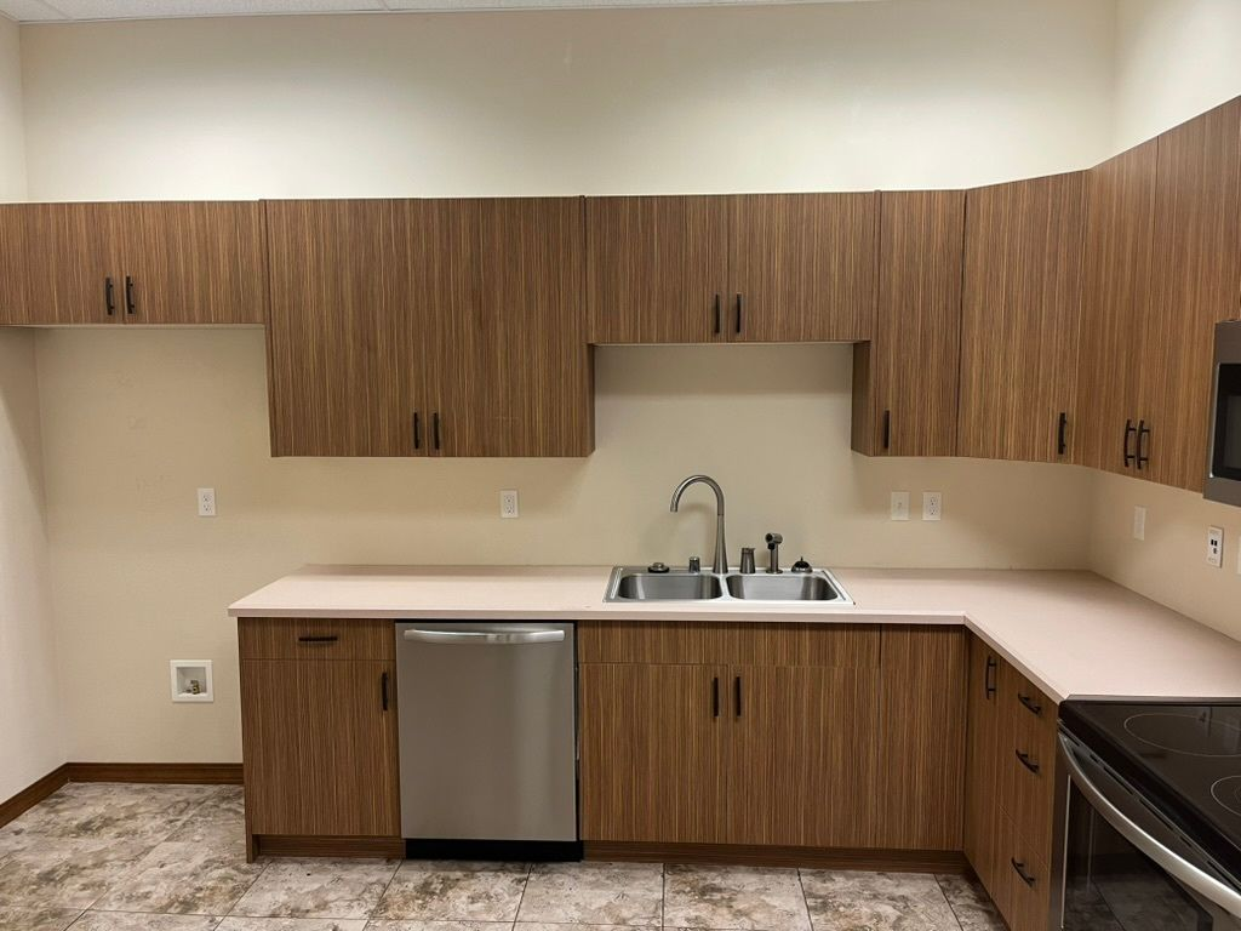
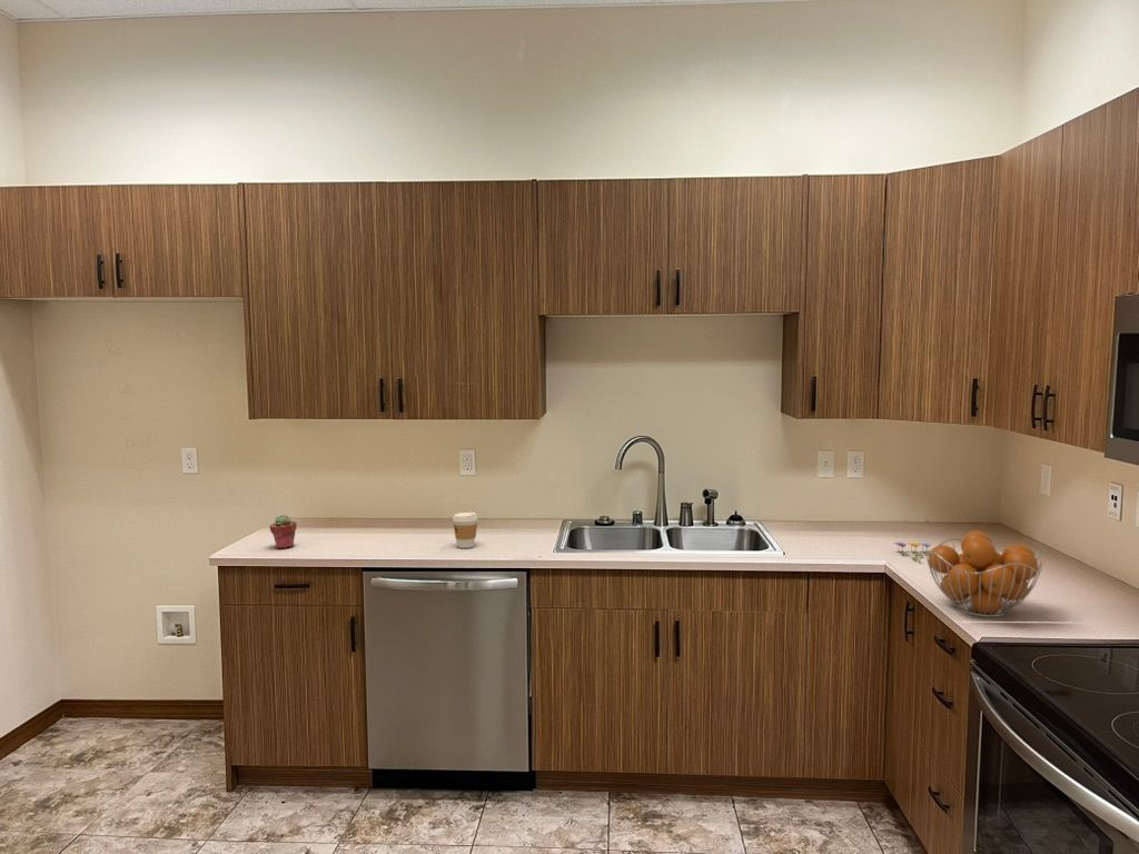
+ potted succulent [269,514,297,549]
+ coffee cup [452,512,478,549]
+ fruit basket [924,530,1043,618]
+ flower [894,540,932,564]
